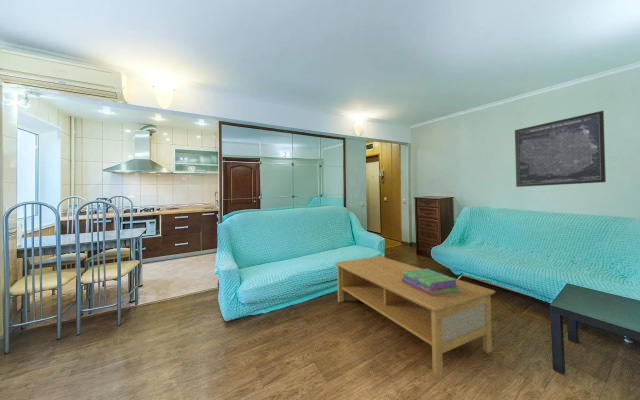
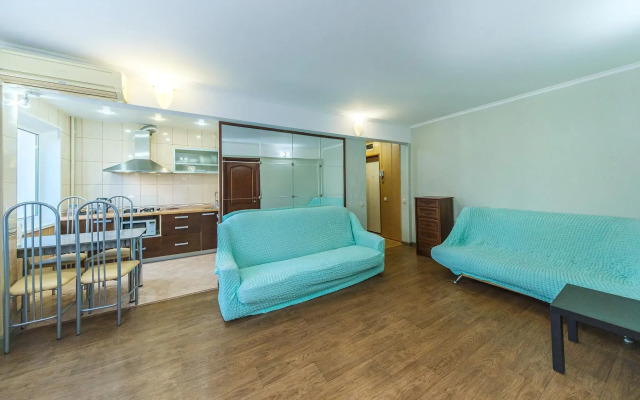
- coffee table [334,255,497,379]
- stack of books [402,268,459,296]
- wall art [514,110,607,188]
